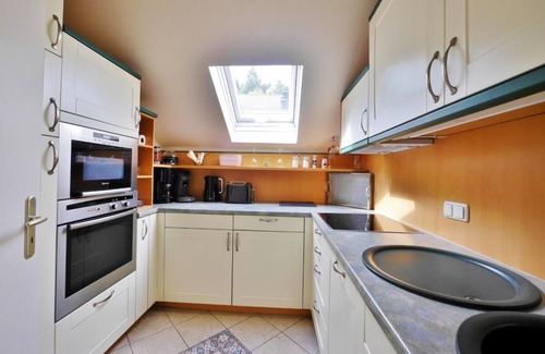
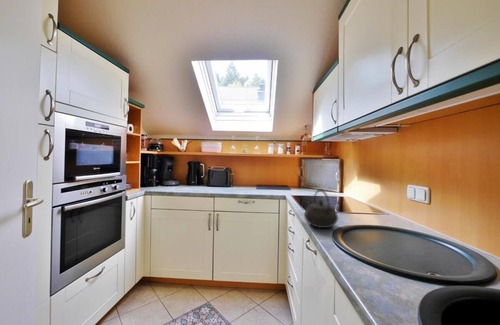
+ kettle [303,188,339,229]
